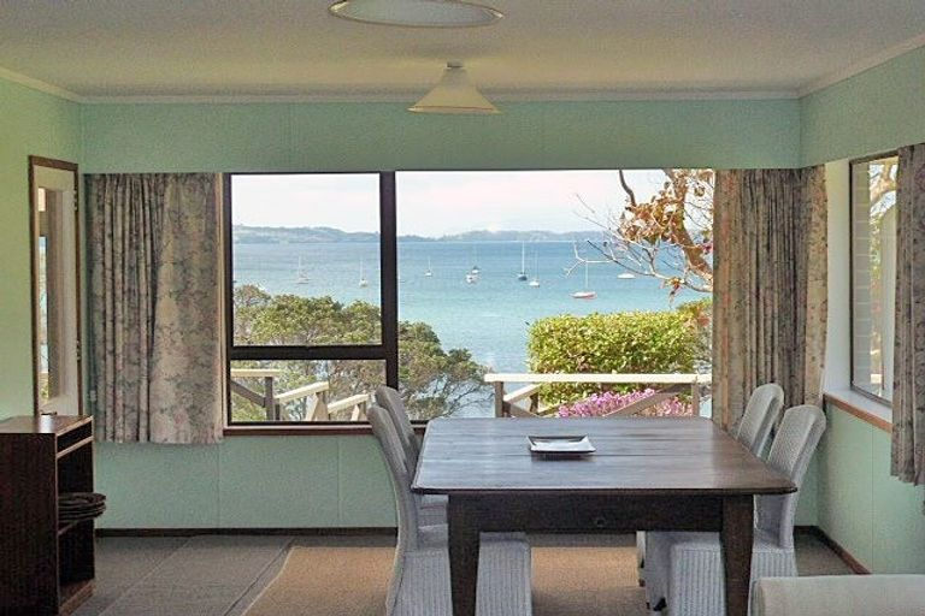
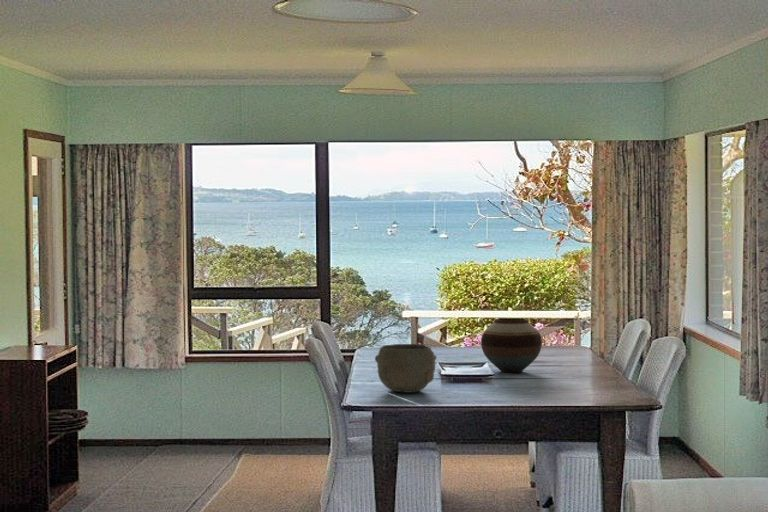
+ vase [480,318,543,373]
+ bowl [374,343,437,394]
